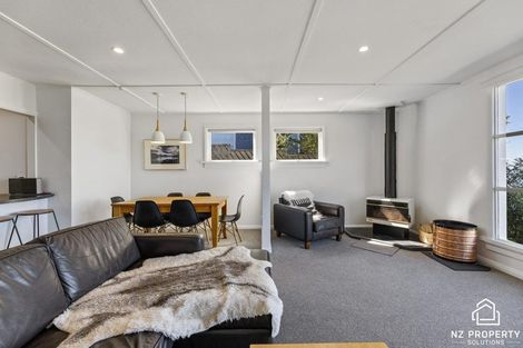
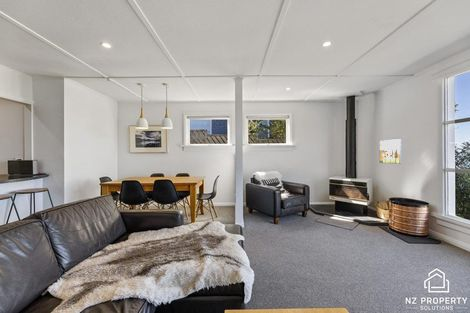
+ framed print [378,137,403,165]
